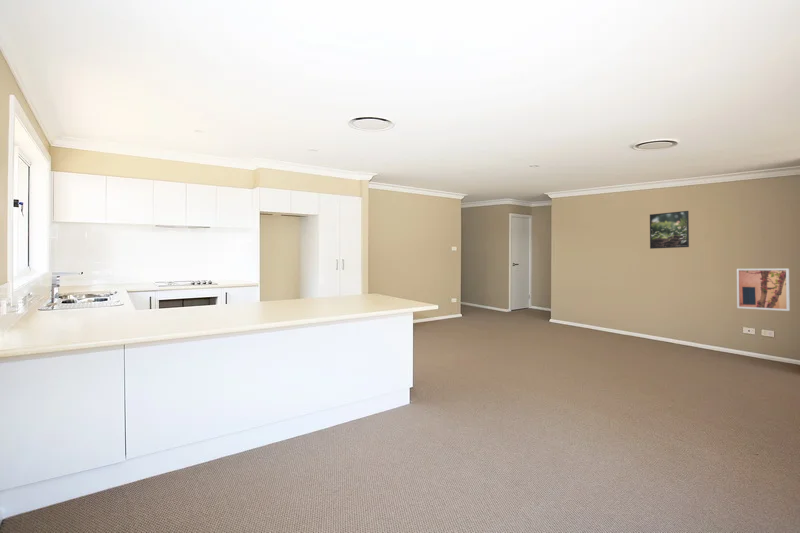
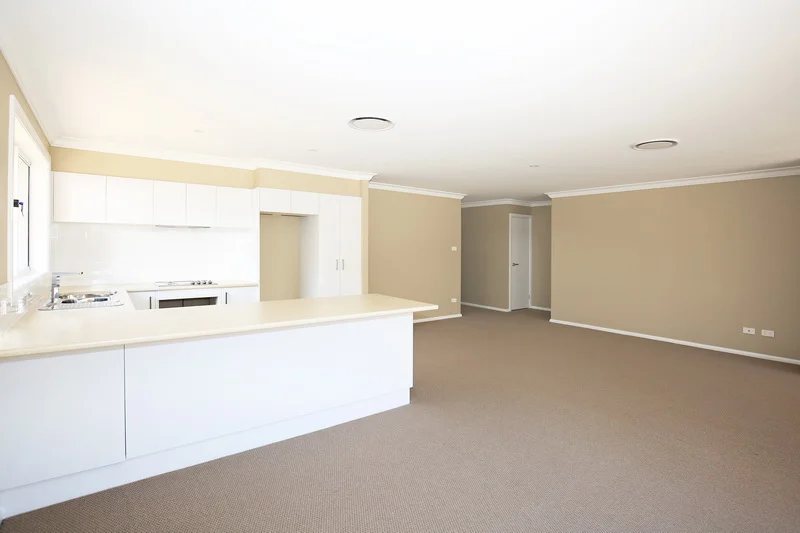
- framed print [649,210,690,250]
- wall art [736,268,791,312]
